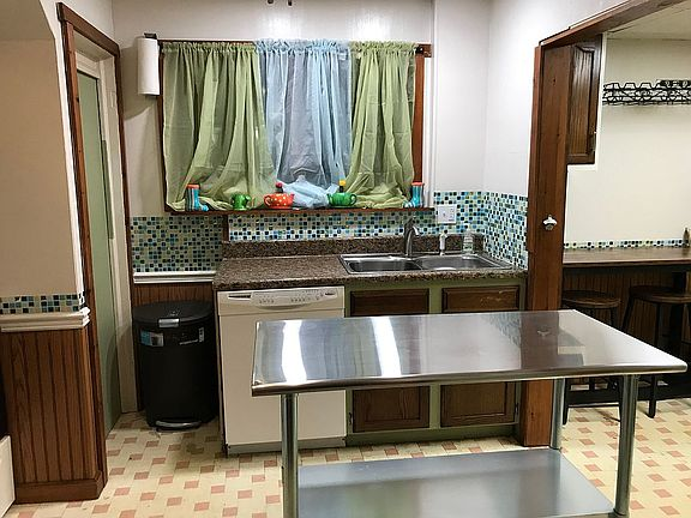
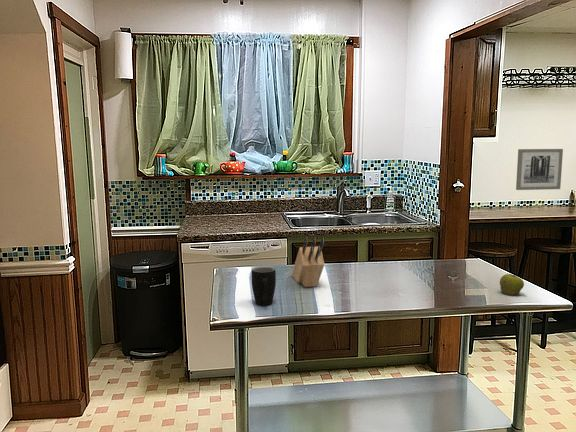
+ wall art [515,148,564,191]
+ mug [251,266,277,307]
+ knife block [291,237,326,288]
+ apple [499,272,525,296]
